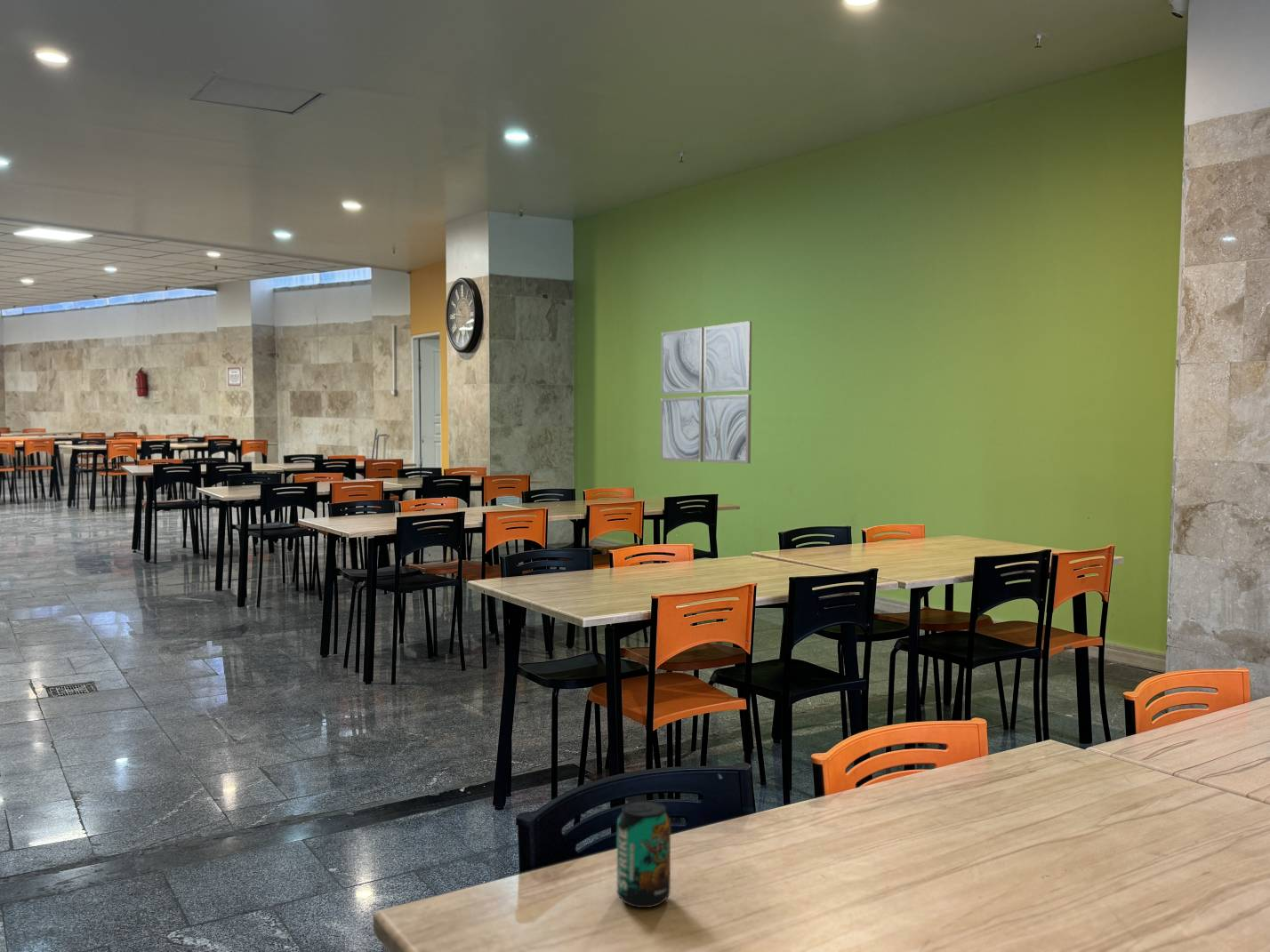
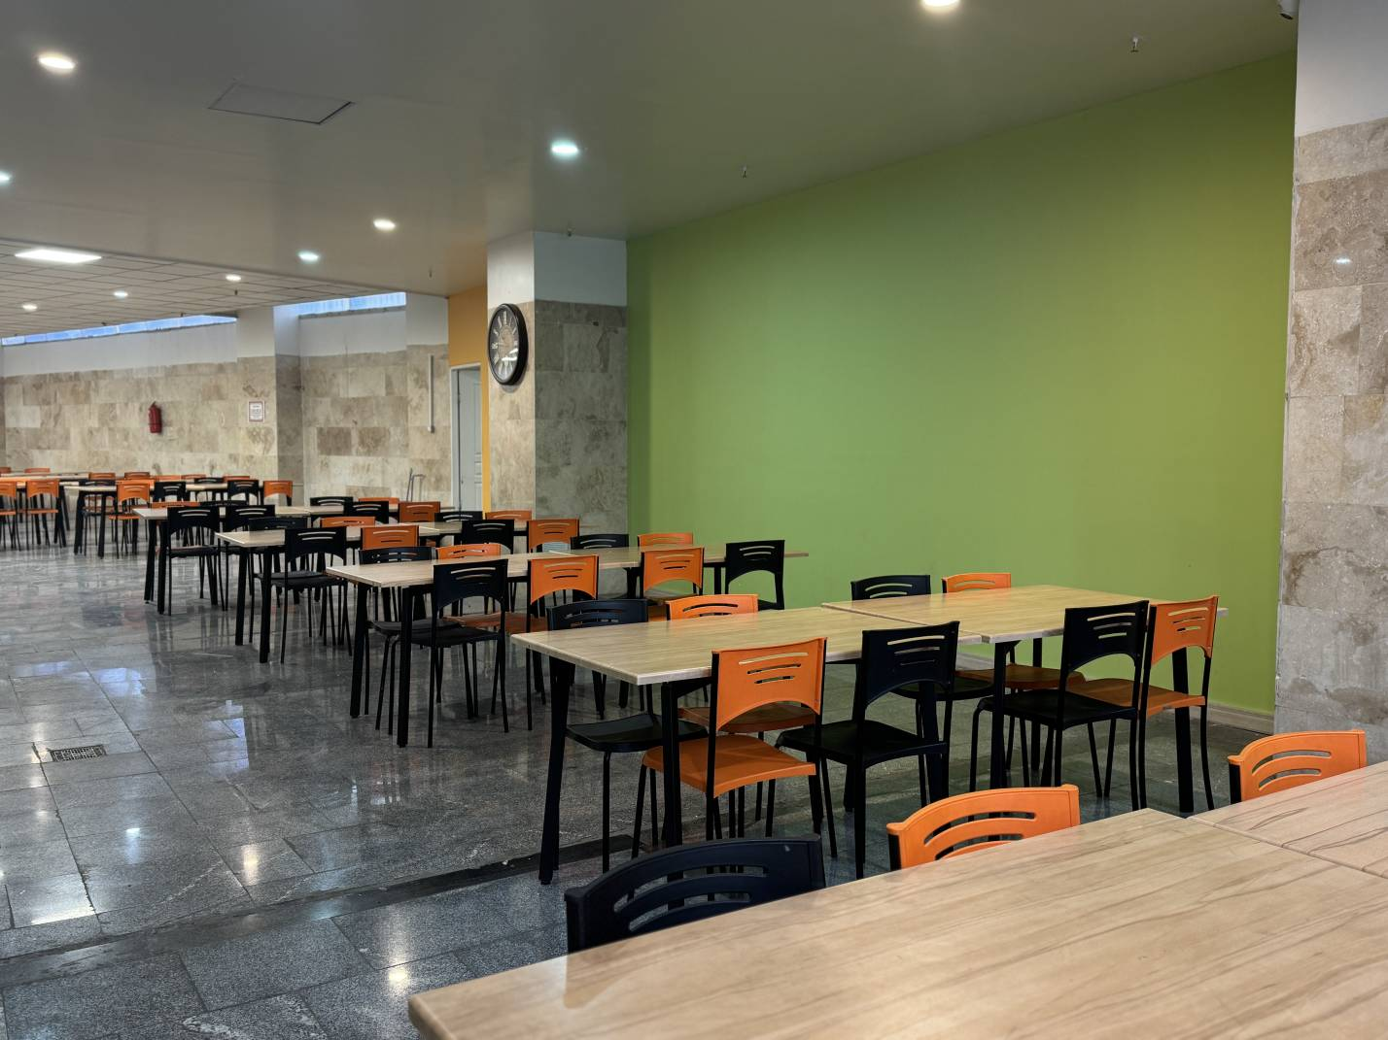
- beverage can [616,799,671,908]
- wall art [660,320,752,464]
